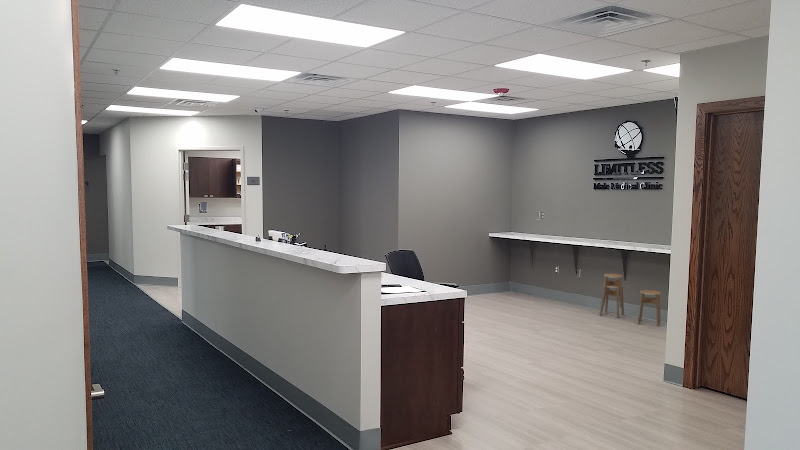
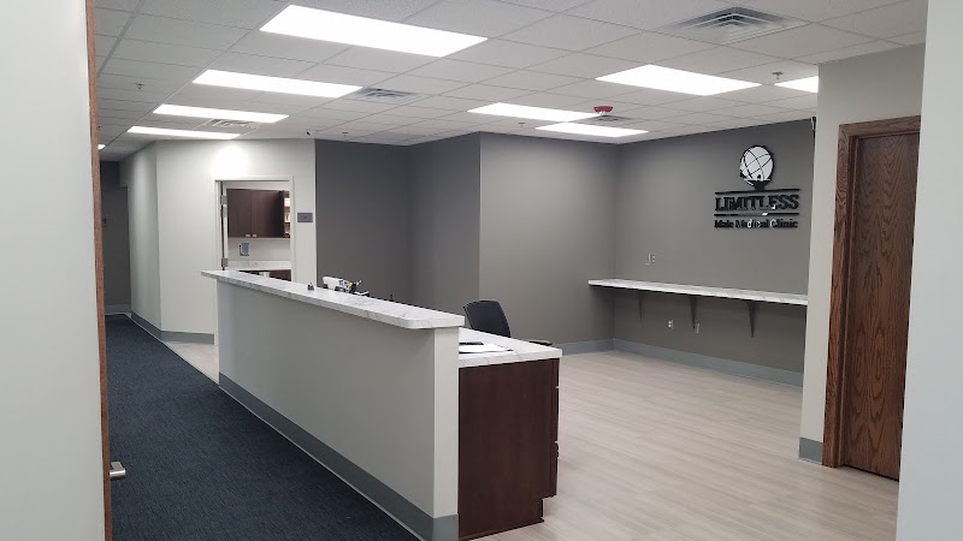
- stool [599,273,662,328]
